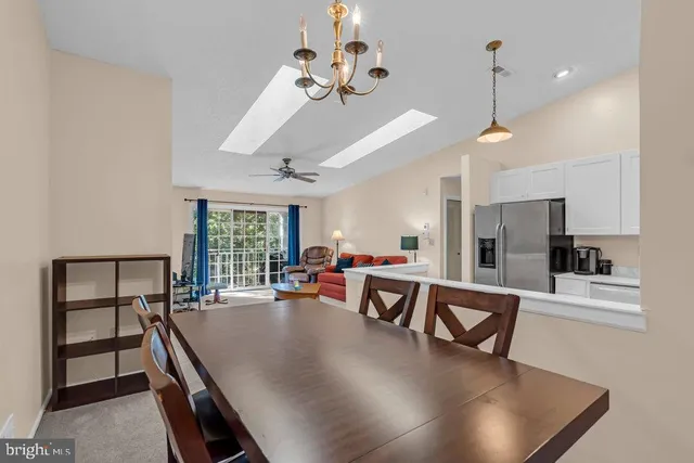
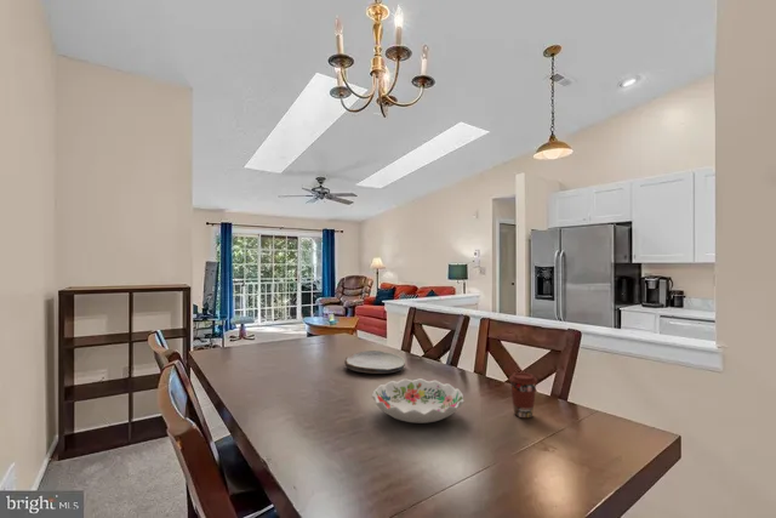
+ decorative bowl [371,377,464,425]
+ plate [343,349,406,375]
+ coffee cup [508,371,538,419]
